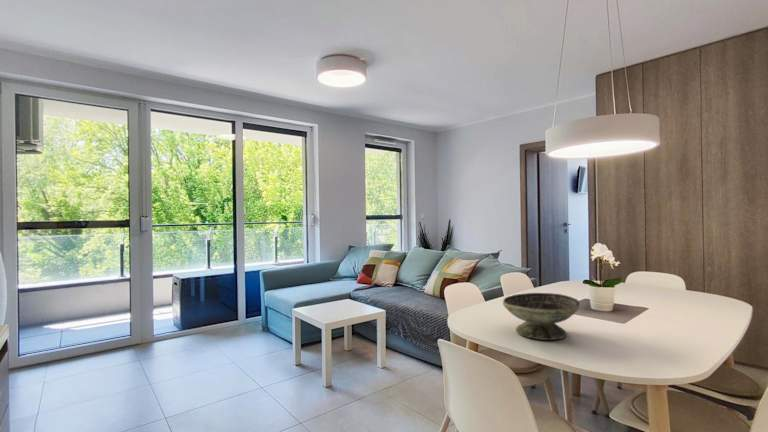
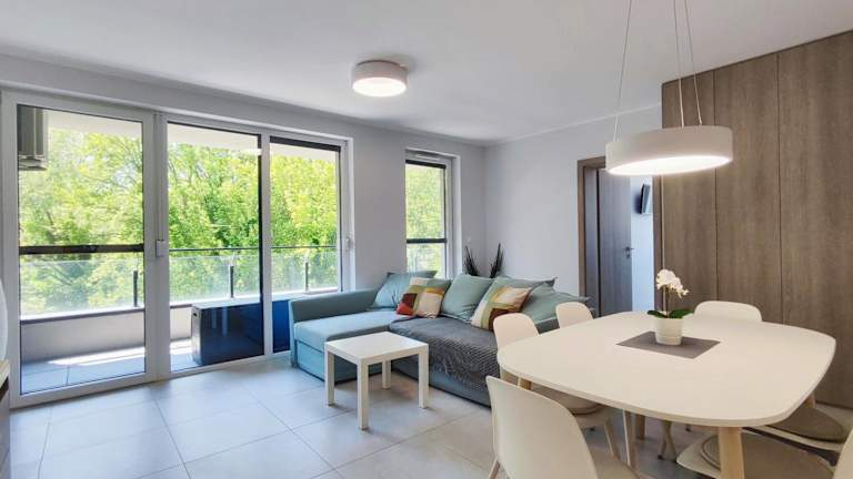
- decorative bowl [502,292,581,341]
